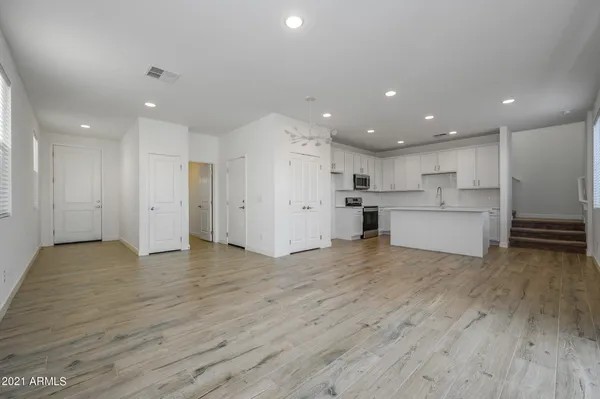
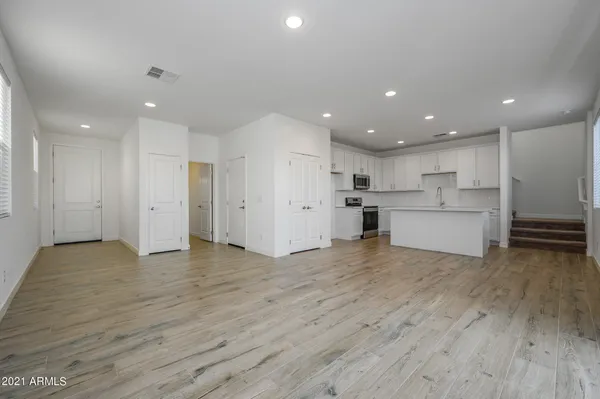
- chandelier [283,95,338,147]
